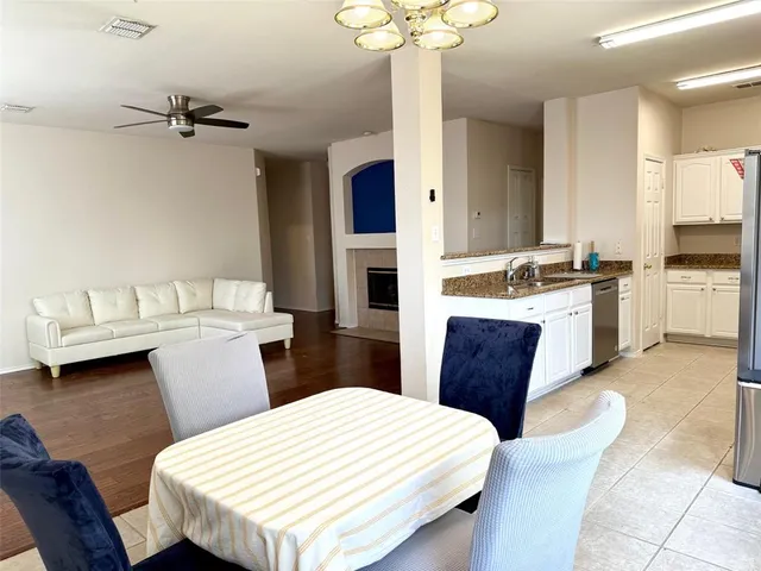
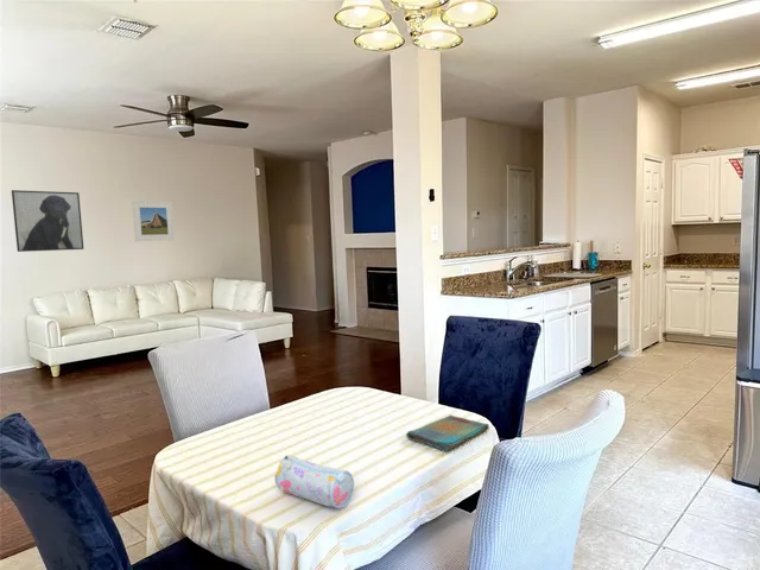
+ pencil case [274,454,355,509]
+ dish towel [405,414,490,452]
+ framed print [11,189,84,253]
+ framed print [131,200,176,242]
